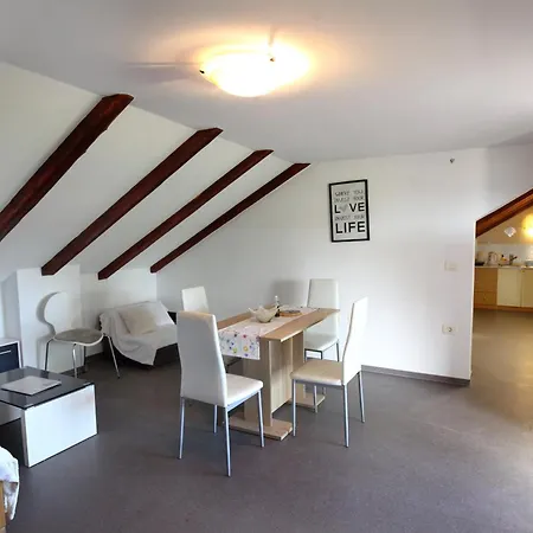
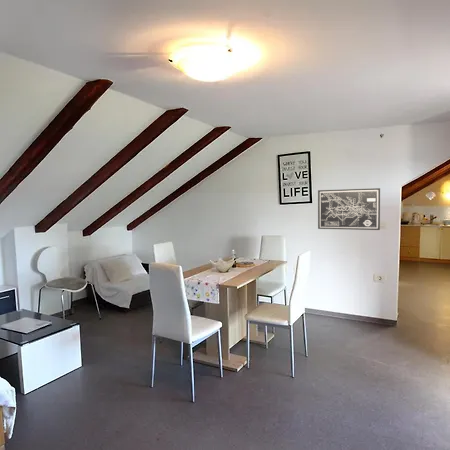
+ wall art [317,187,381,231]
